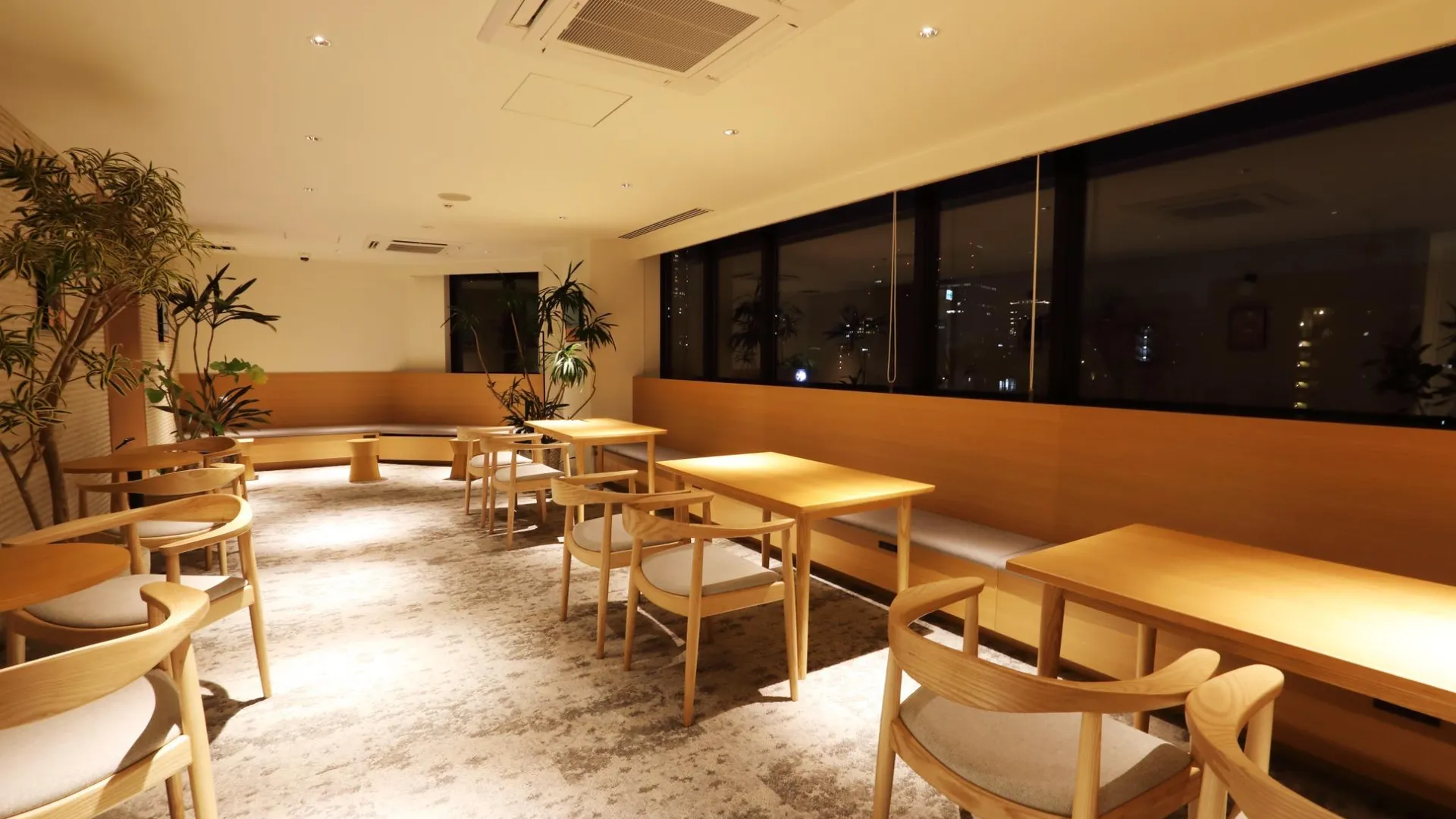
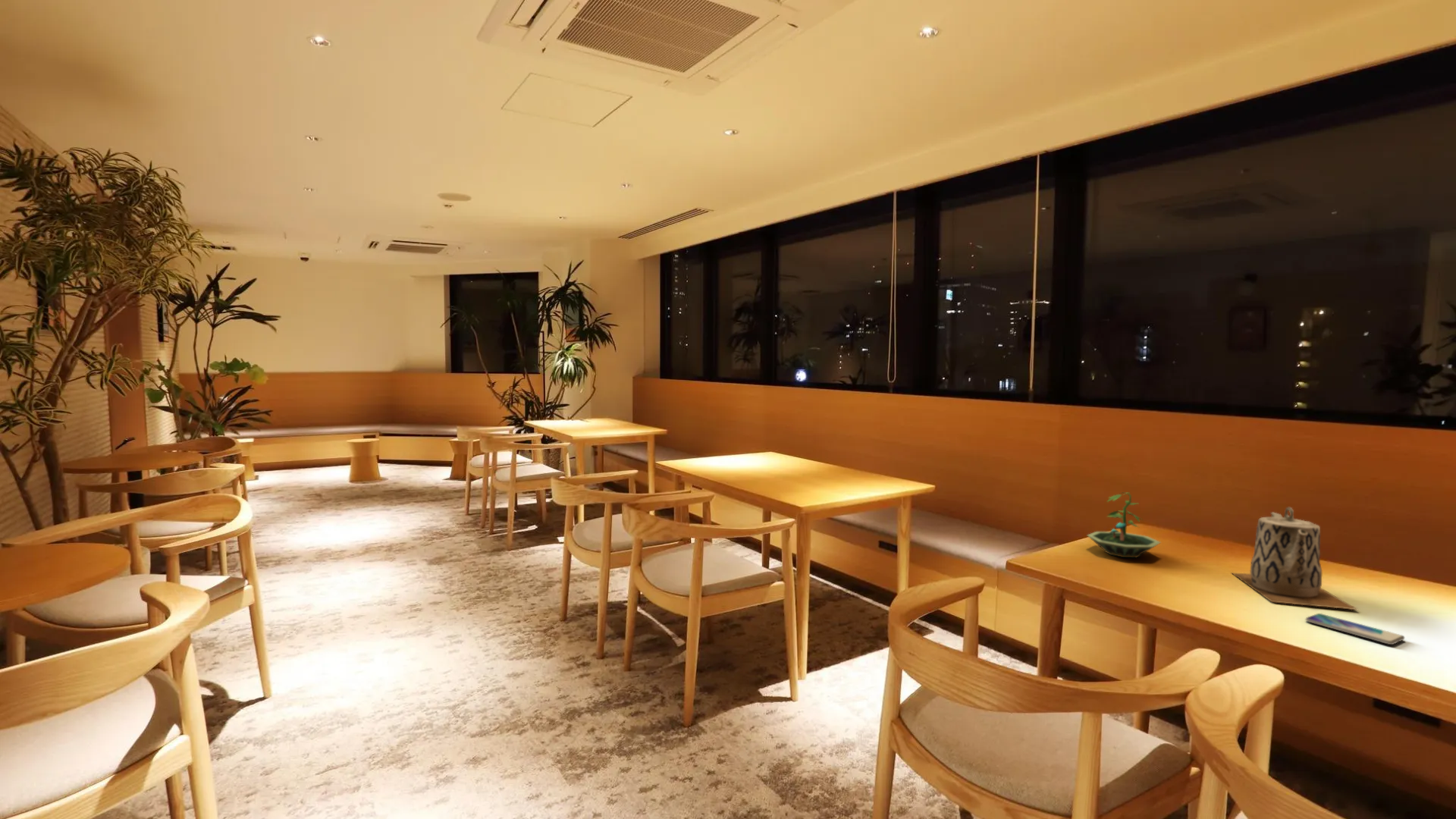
+ terrarium [1087,492,1162,558]
+ smartphone [1304,613,1405,645]
+ teapot [1231,507,1359,610]
